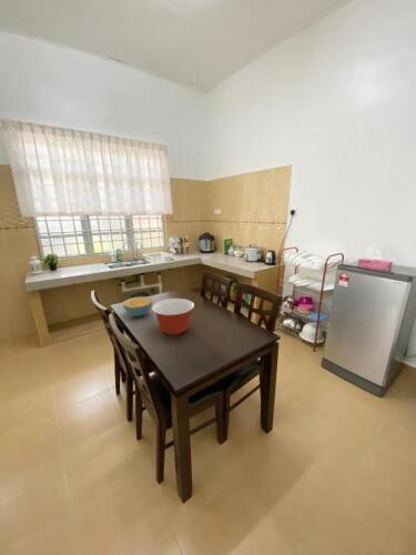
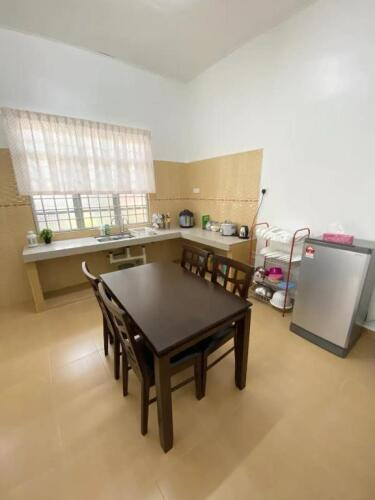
- cereal bowl [122,295,153,317]
- mixing bowl [151,297,195,336]
